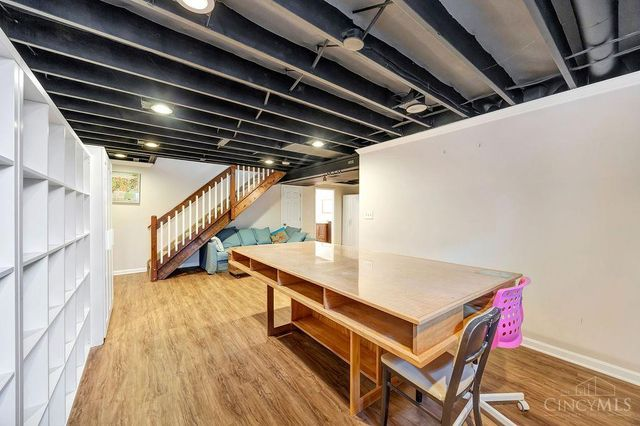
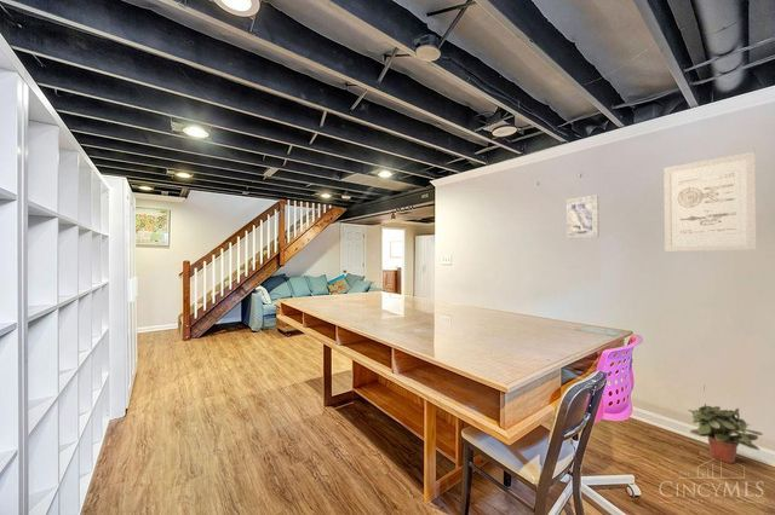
+ wall art [662,151,758,253]
+ wall art [566,195,599,239]
+ potted plant [687,403,764,464]
